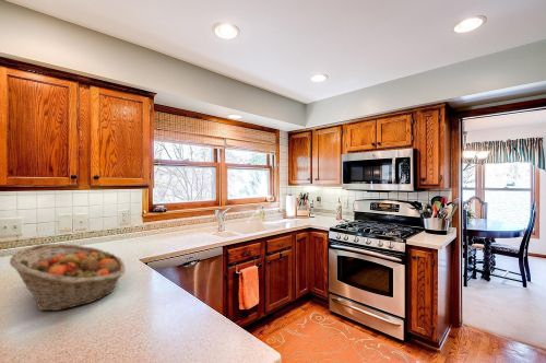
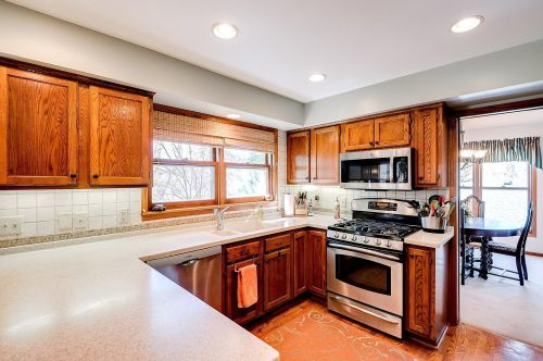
- fruit basket [9,243,127,312]
